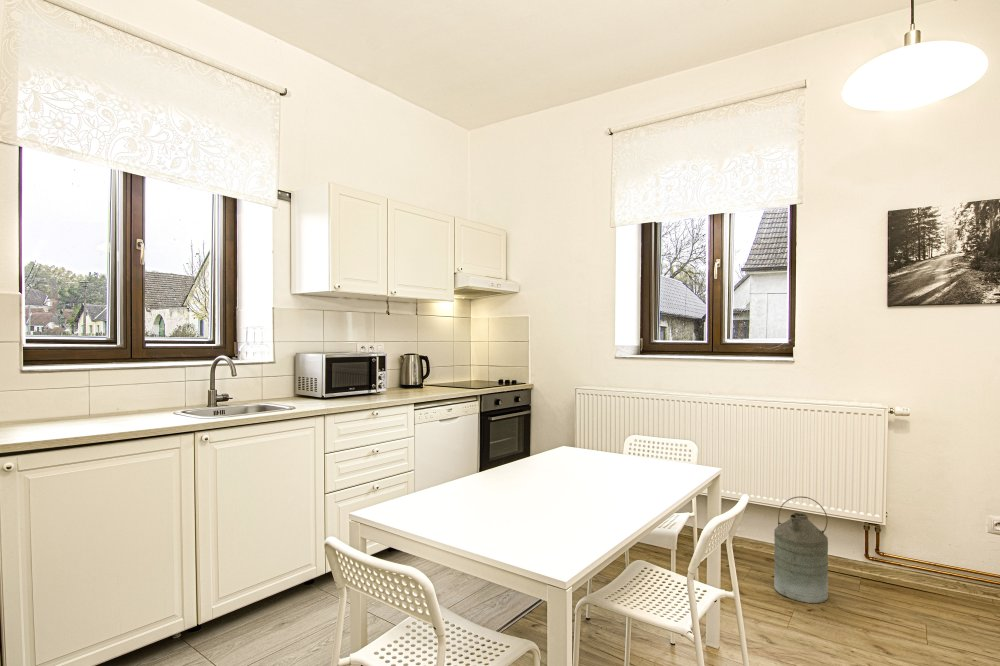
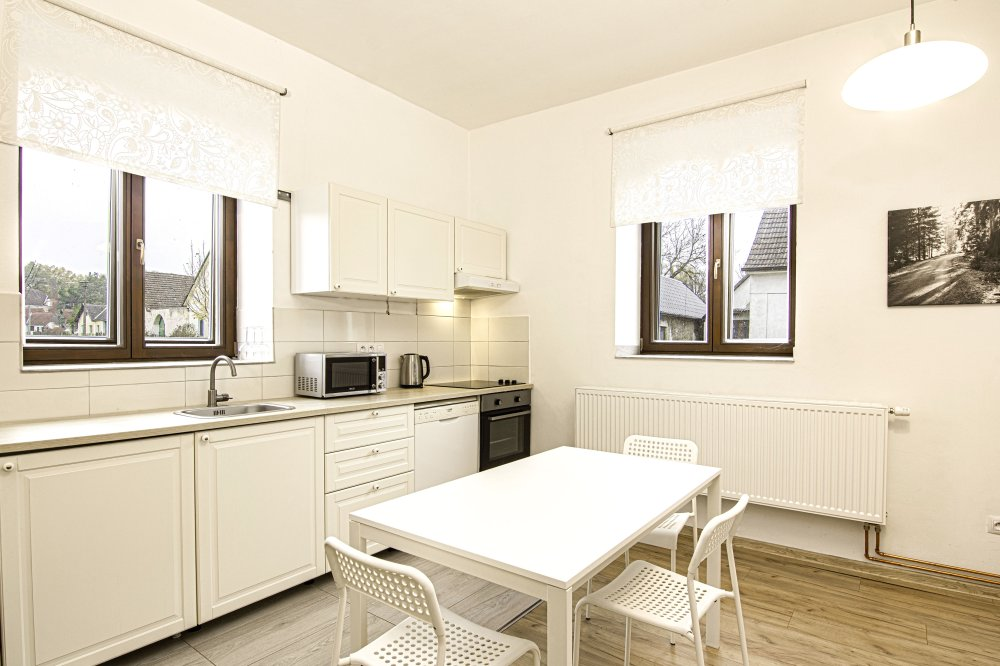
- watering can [773,495,829,604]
